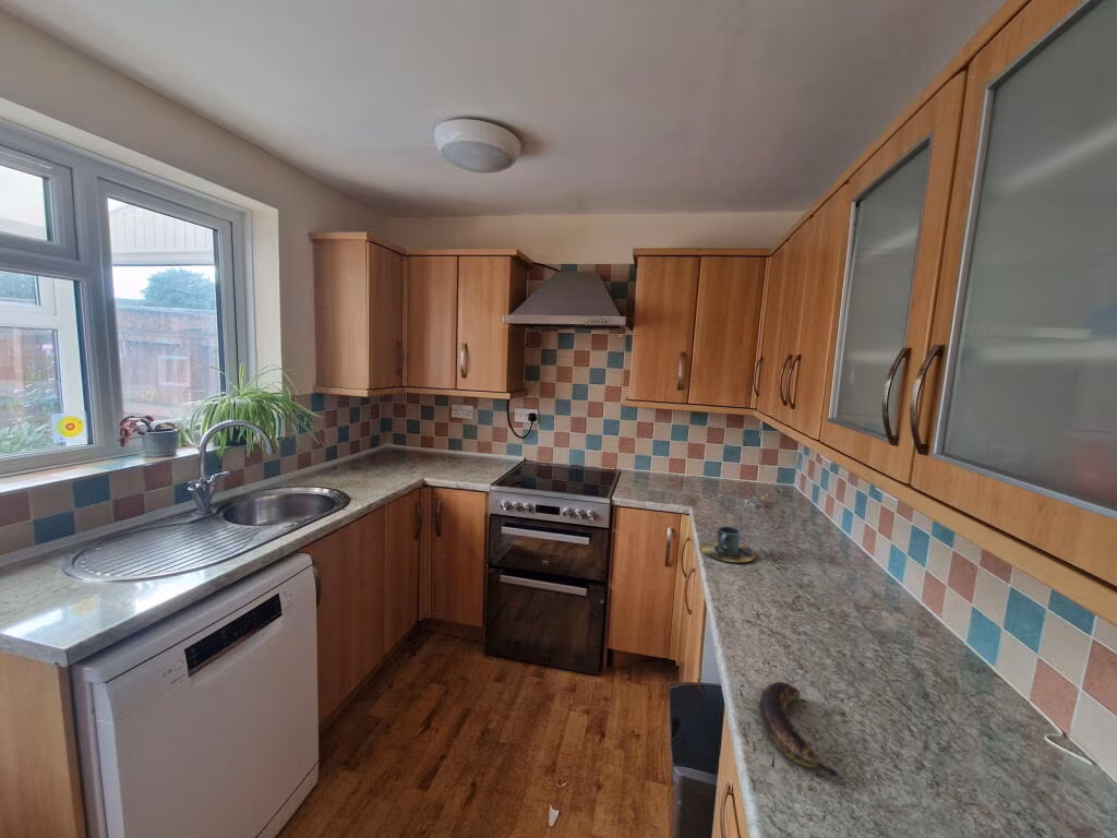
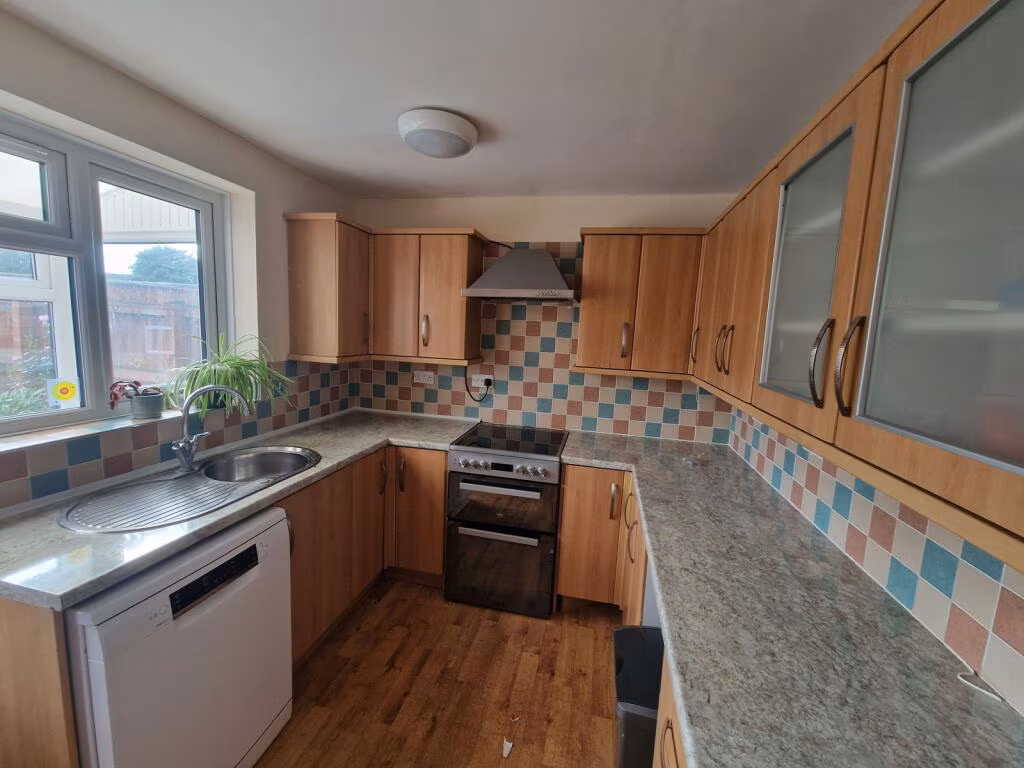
- banana [758,681,848,786]
- cup [698,525,757,563]
